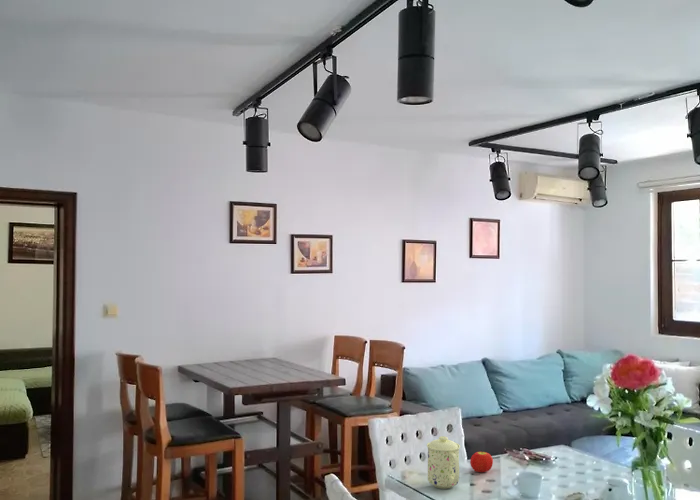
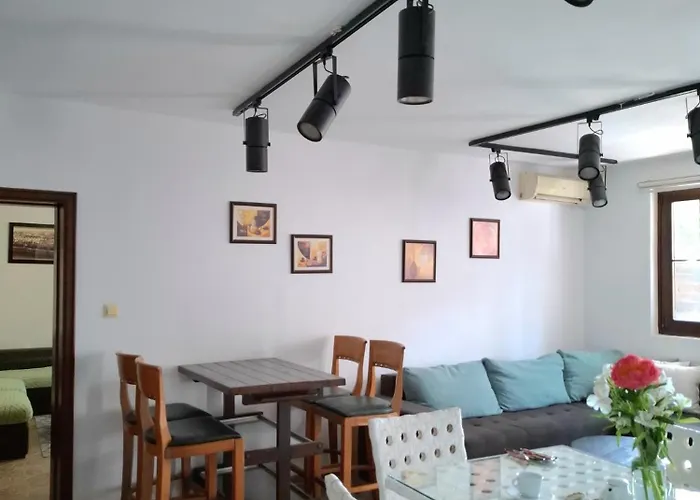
- fruit [469,450,494,473]
- mug [426,435,461,490]
